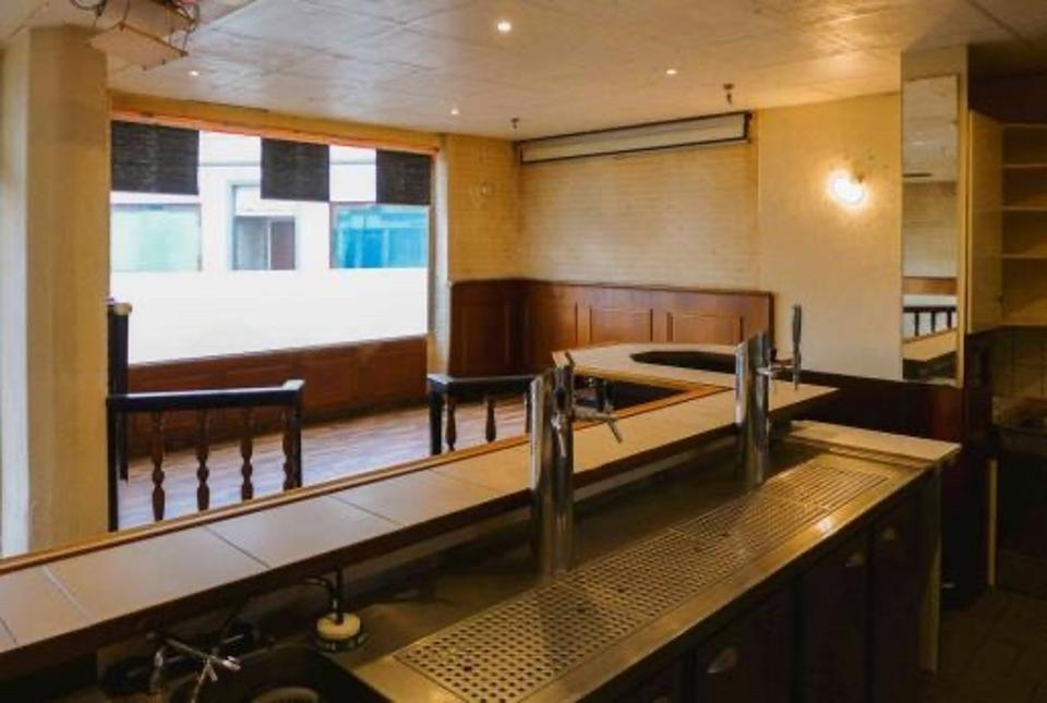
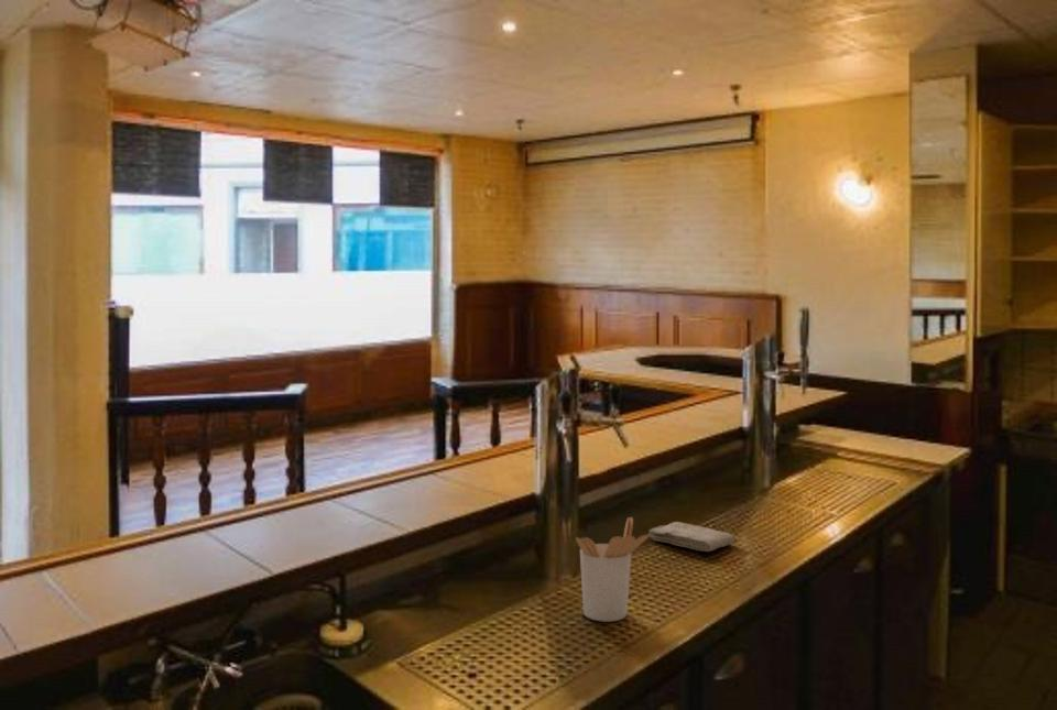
+ washcloth [647,521,737,553]
+ utensil holder [575,516,650,623]
